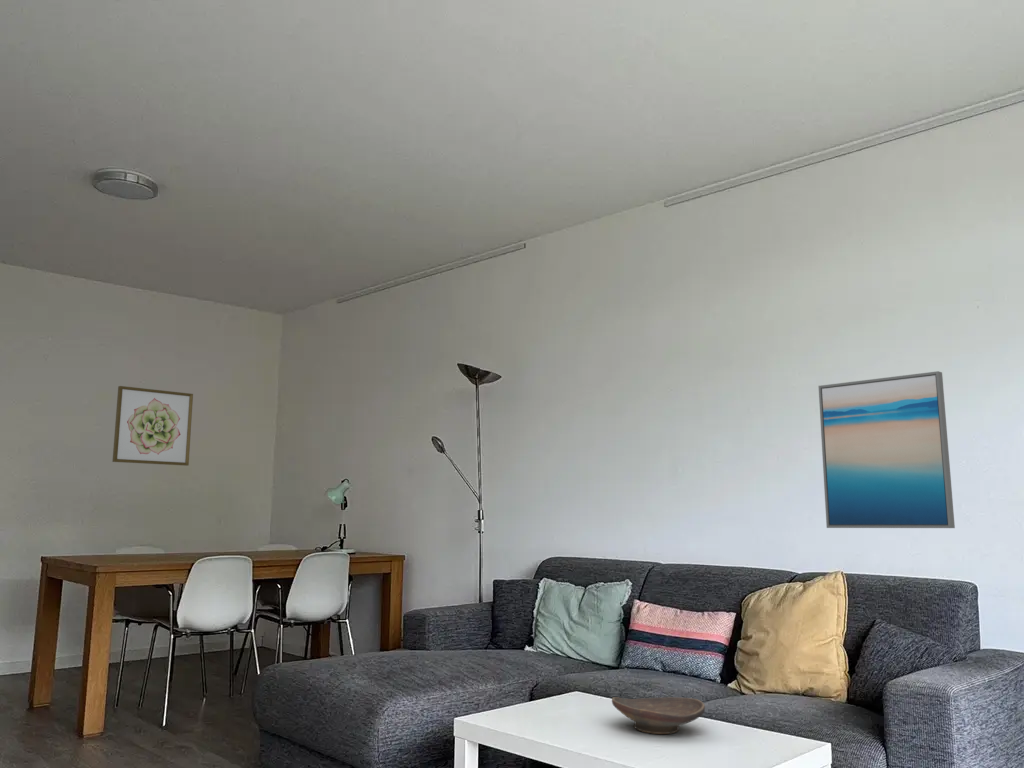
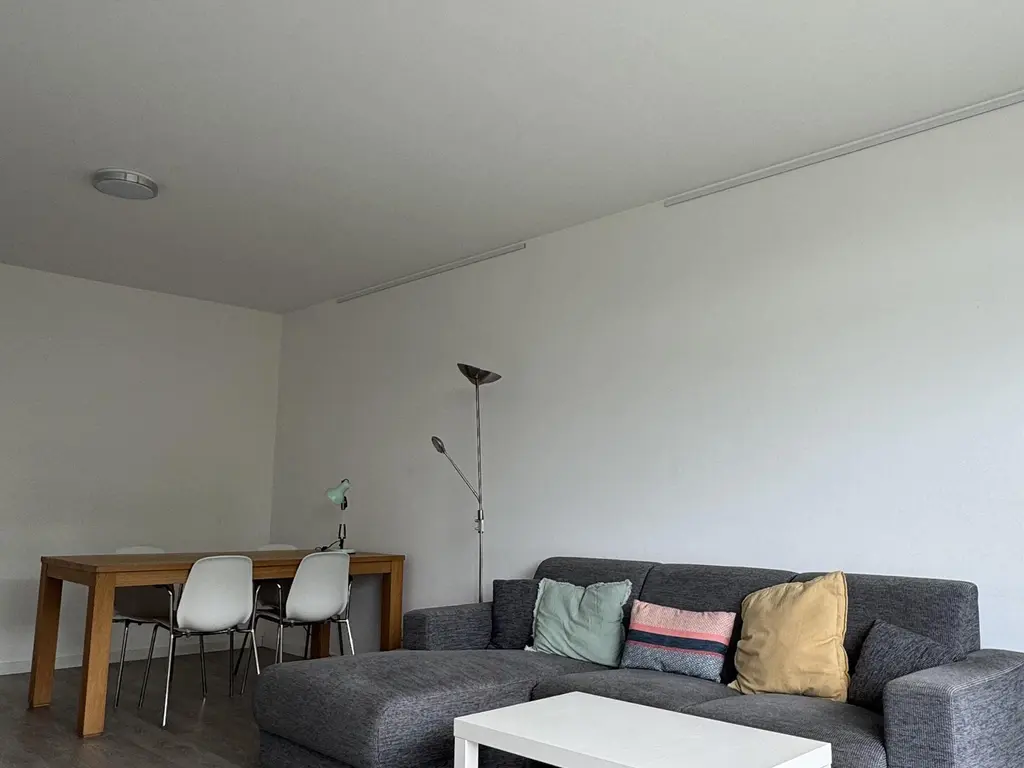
- wall art [817,370,956,529]
- decorative bowl [611,696,706,735]
- wall art [111,385,194,467]
